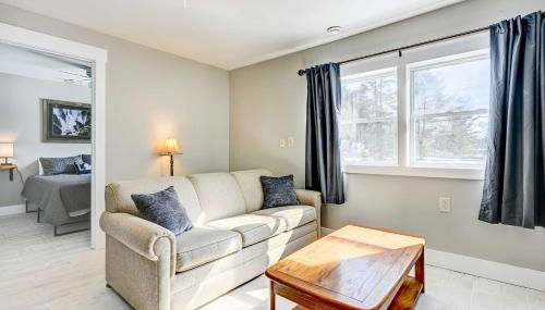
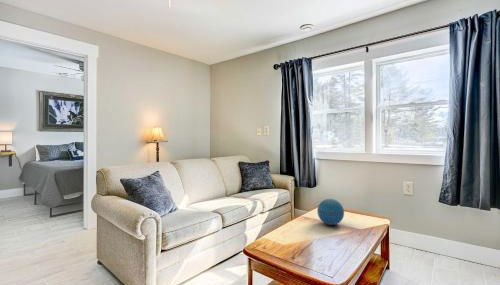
+ decorative orb [316,198,345,226]
